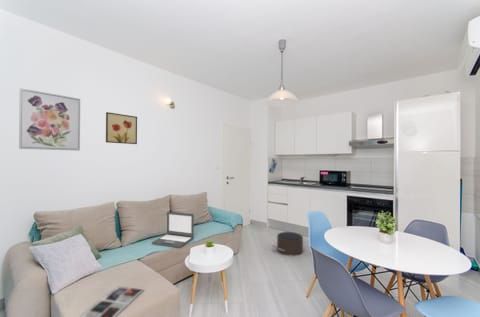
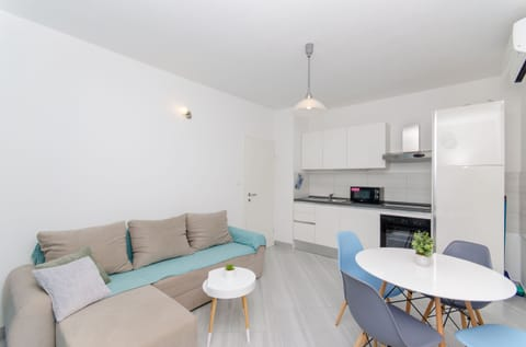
- laptop [151,211,195,249]
- pouf [272,231,304,257]
- wall art [18,87,81,152]
- wall art [105,111,138,145]
- magazine [78,285,145,317]
